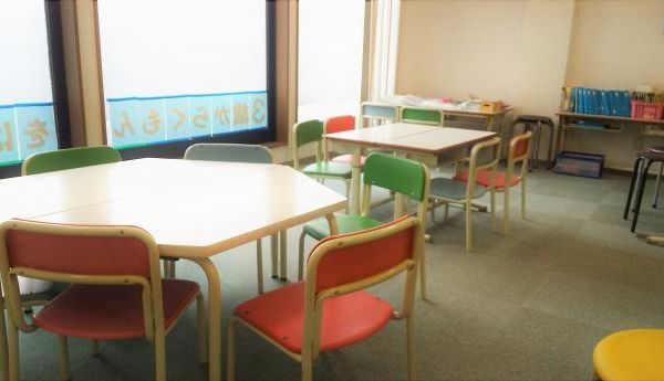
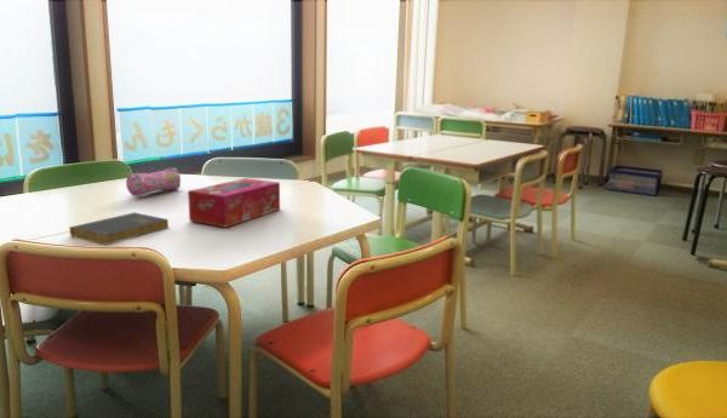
+ tissue box [187,177,281,229]
+ book [68,211,170,246]
+ pencil case [125,166,182,197]
